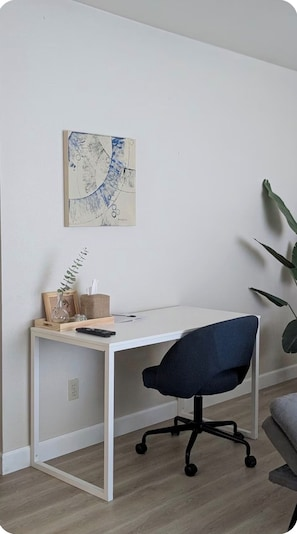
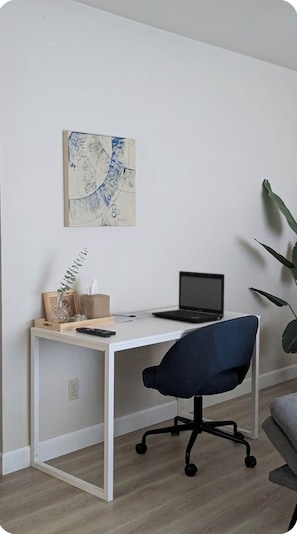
+ laptop [151,270,225,324]
